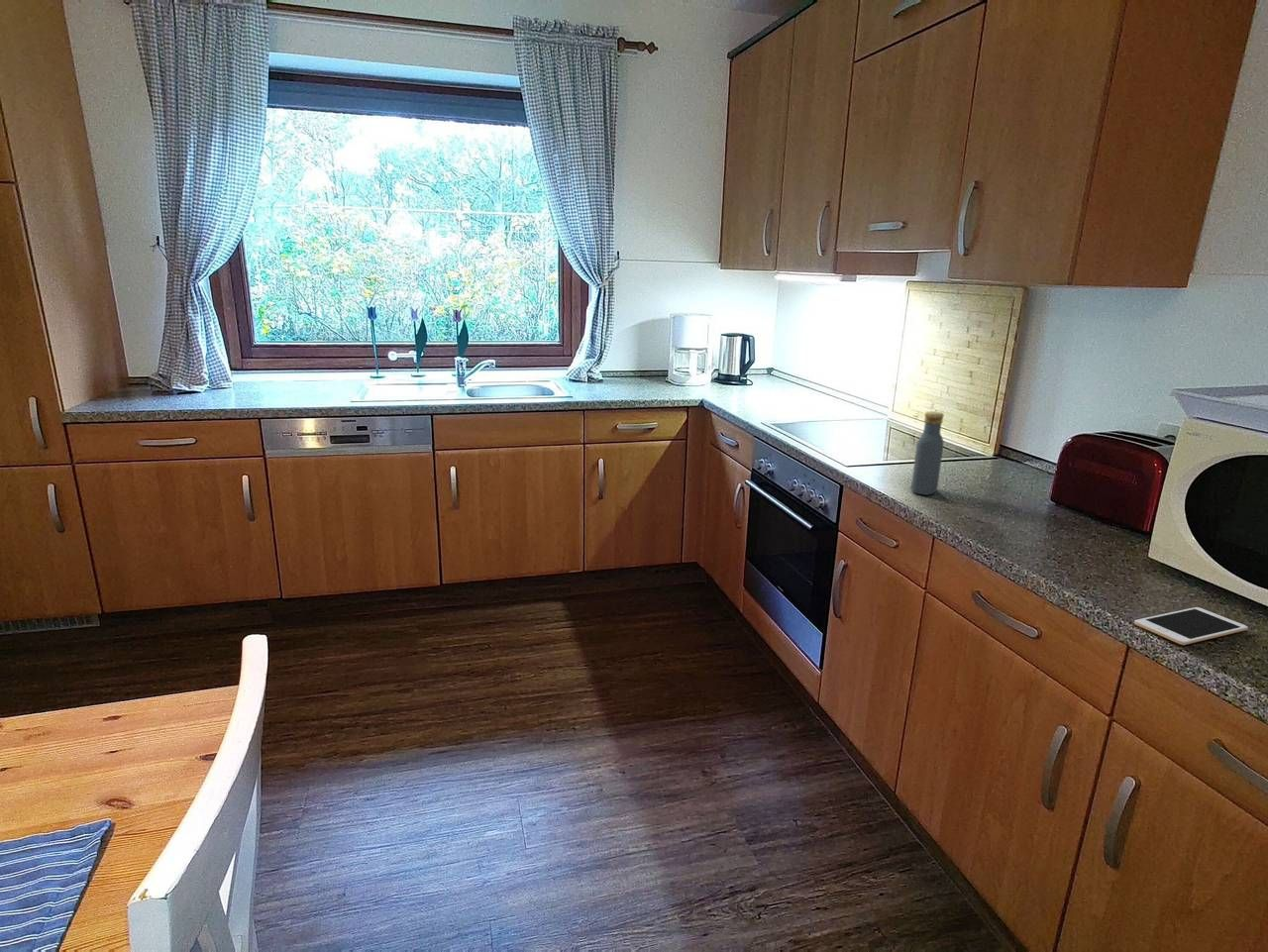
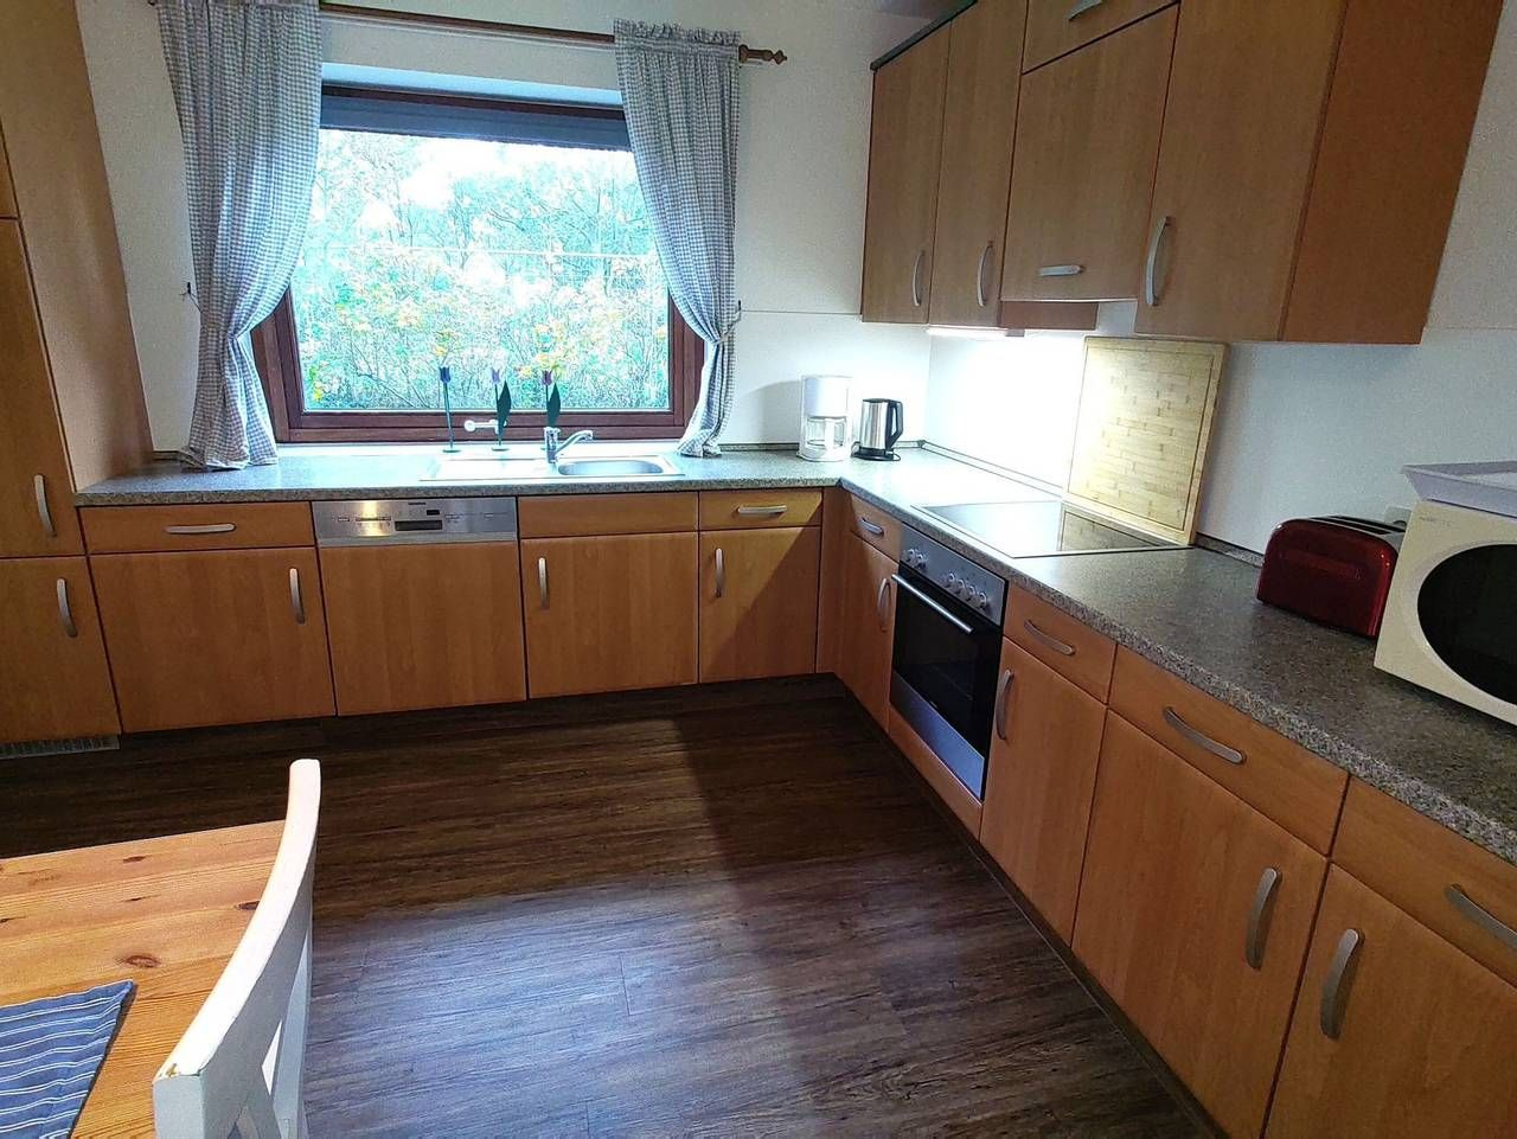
- cell phone [1133,606,1249,646]
- vodka [909,410,945,496]
